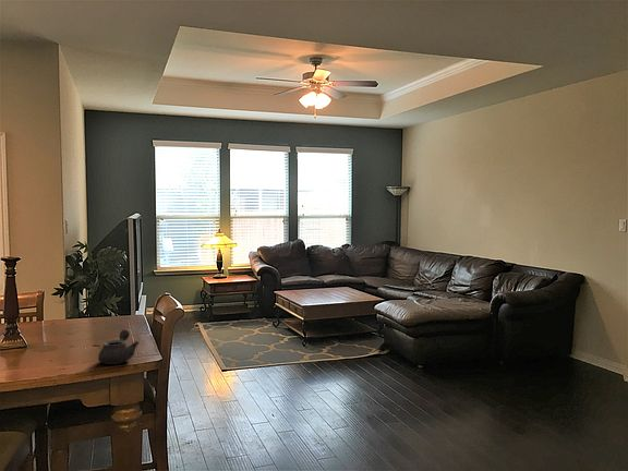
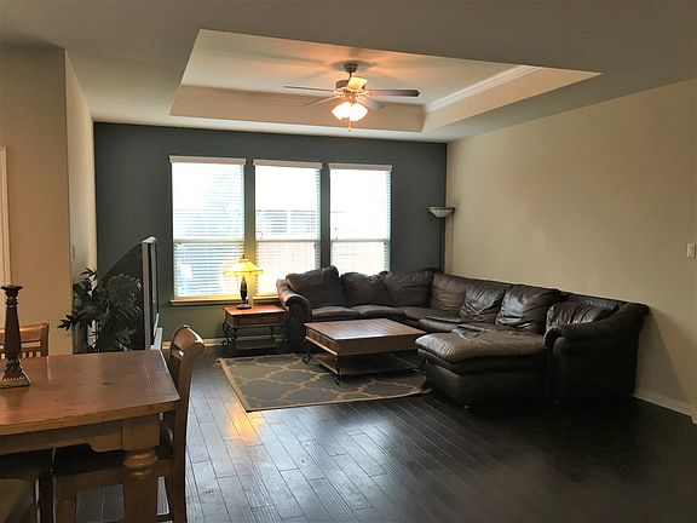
- teapot [97,328,141,365]
